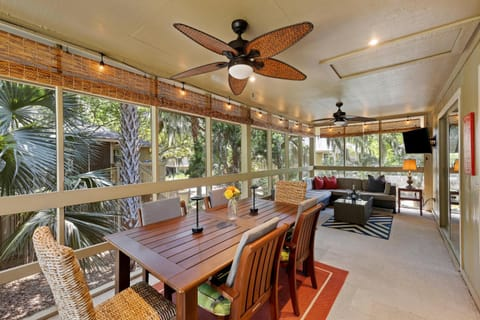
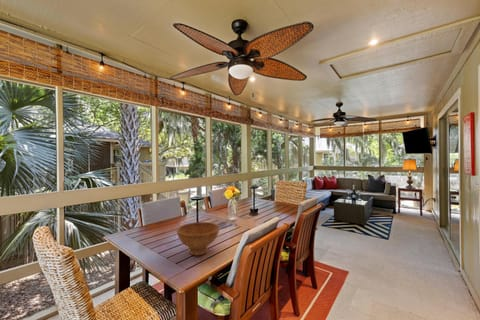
+ bowl [175,221,221,256]
